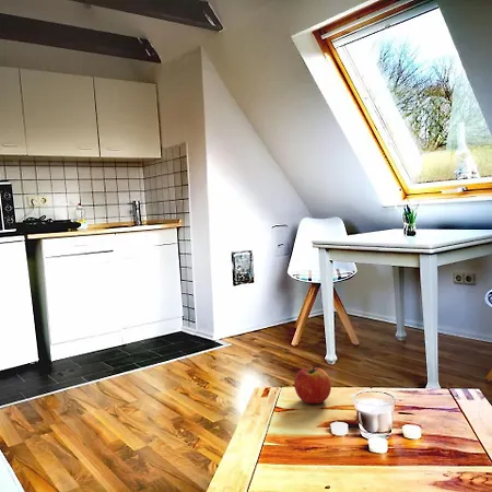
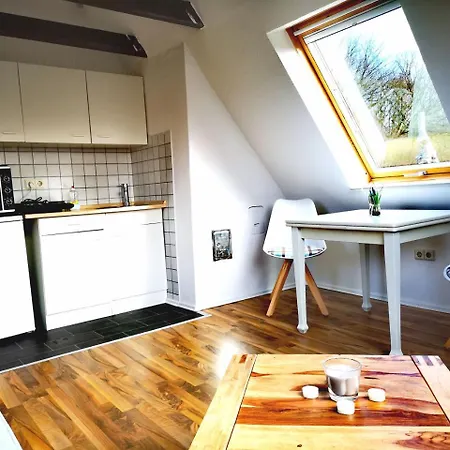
- apple [293,364,332,405]
